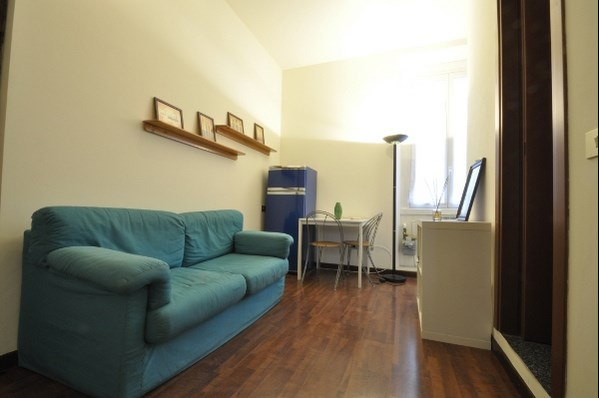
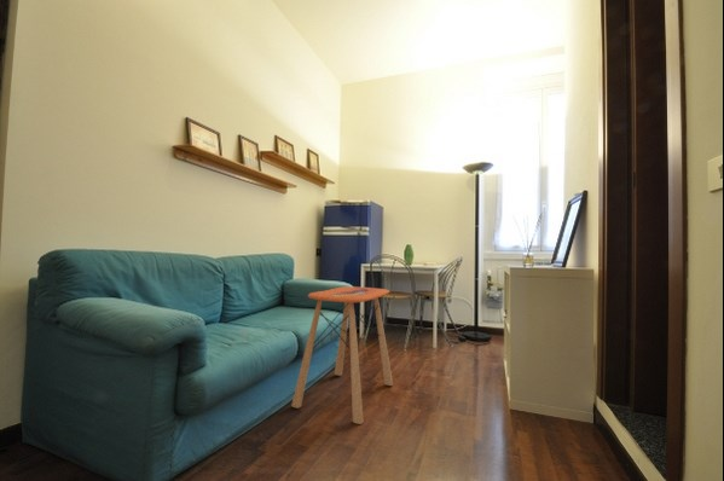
+ side table [290,285,394,425]
